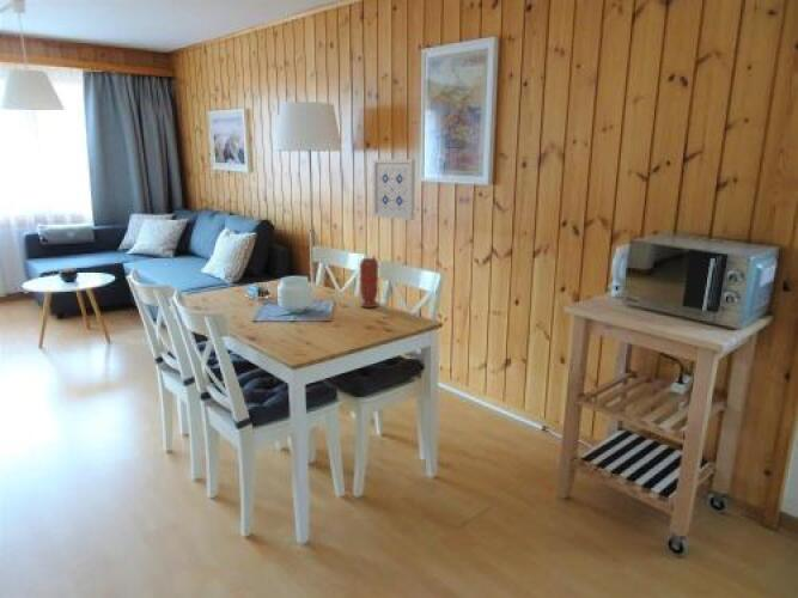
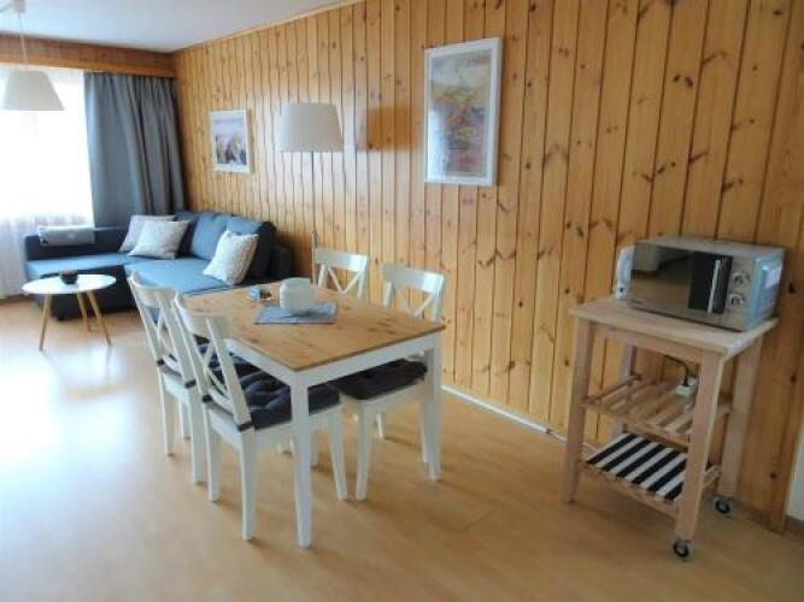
- spice grinder [358,257,380,309]
- wall art [372,158,416,221]
